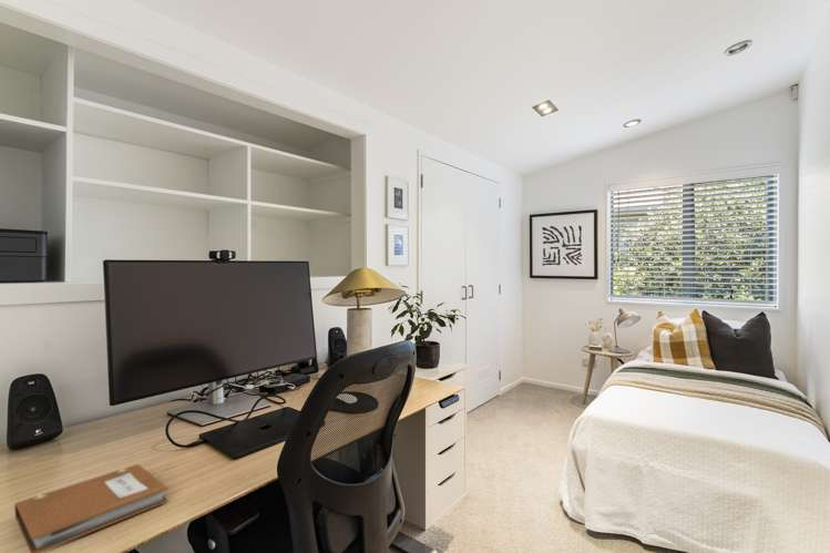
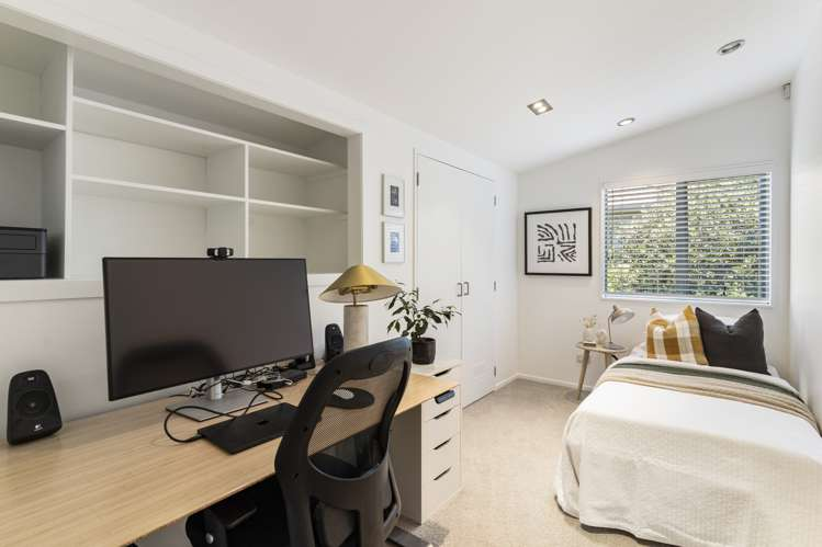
- notebook [13,463,170,553]
